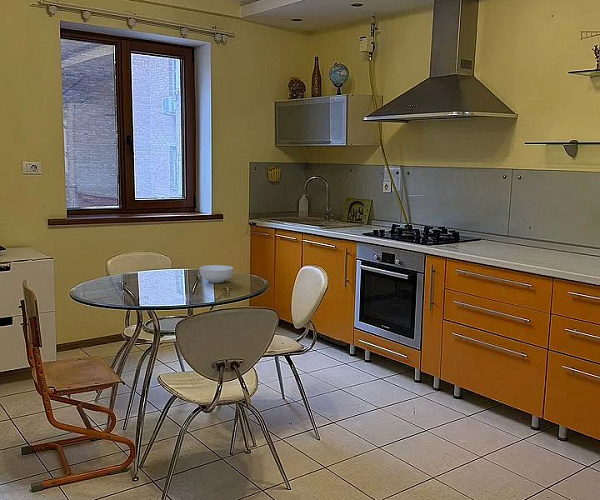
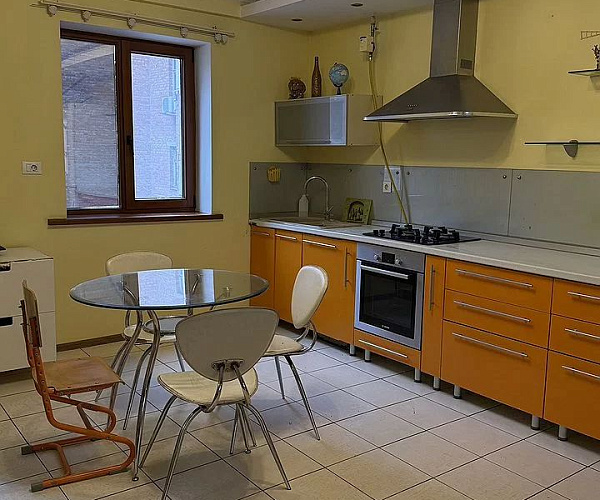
- cereal bowl [199,264,234,284]
